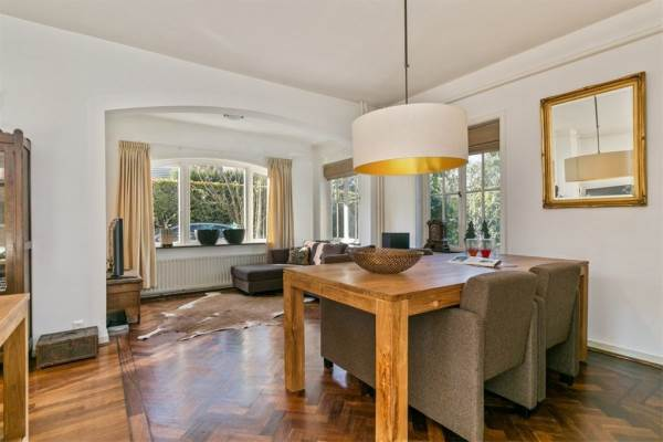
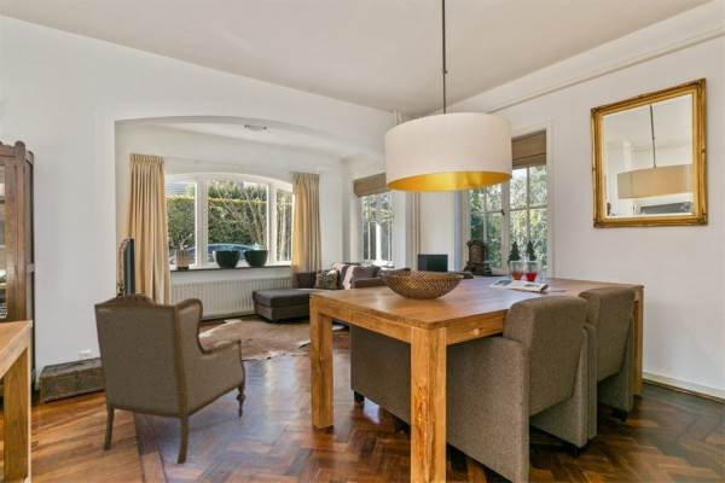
+ armchair [93,292,248,465]
